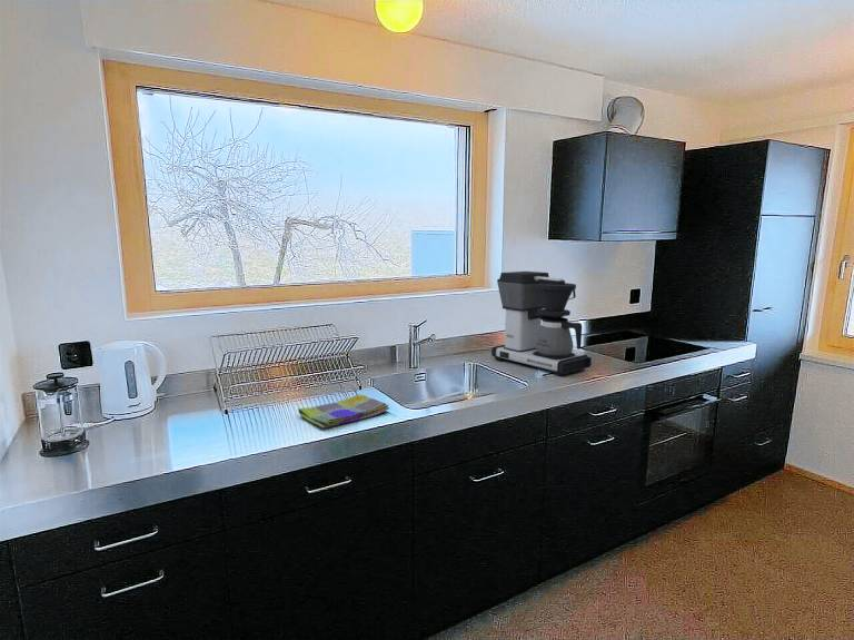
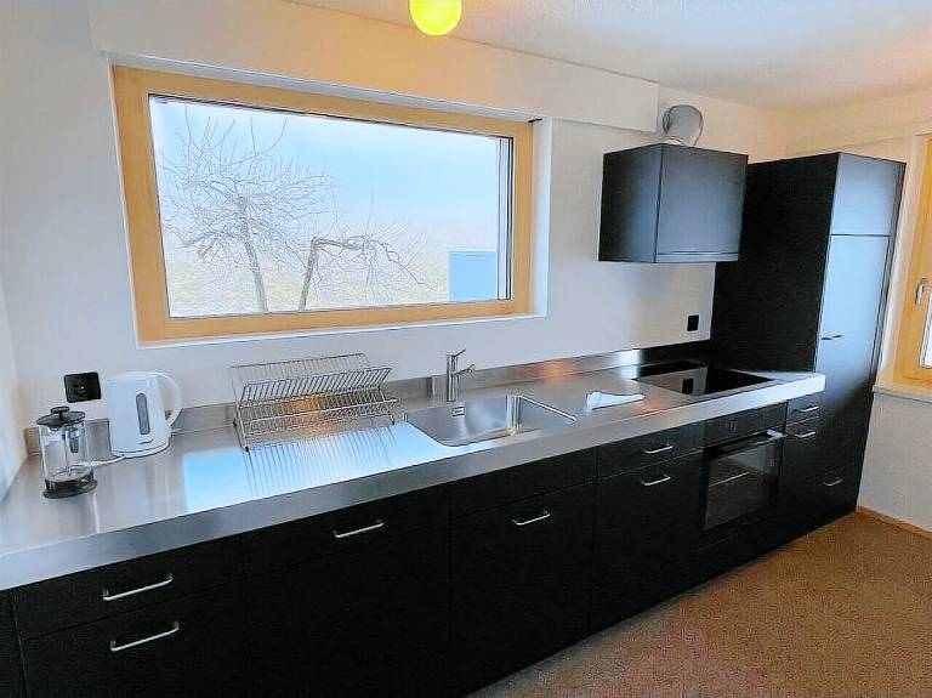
- coffee maker [490,270,593,377]
- dish towel [297,393,389,430]
